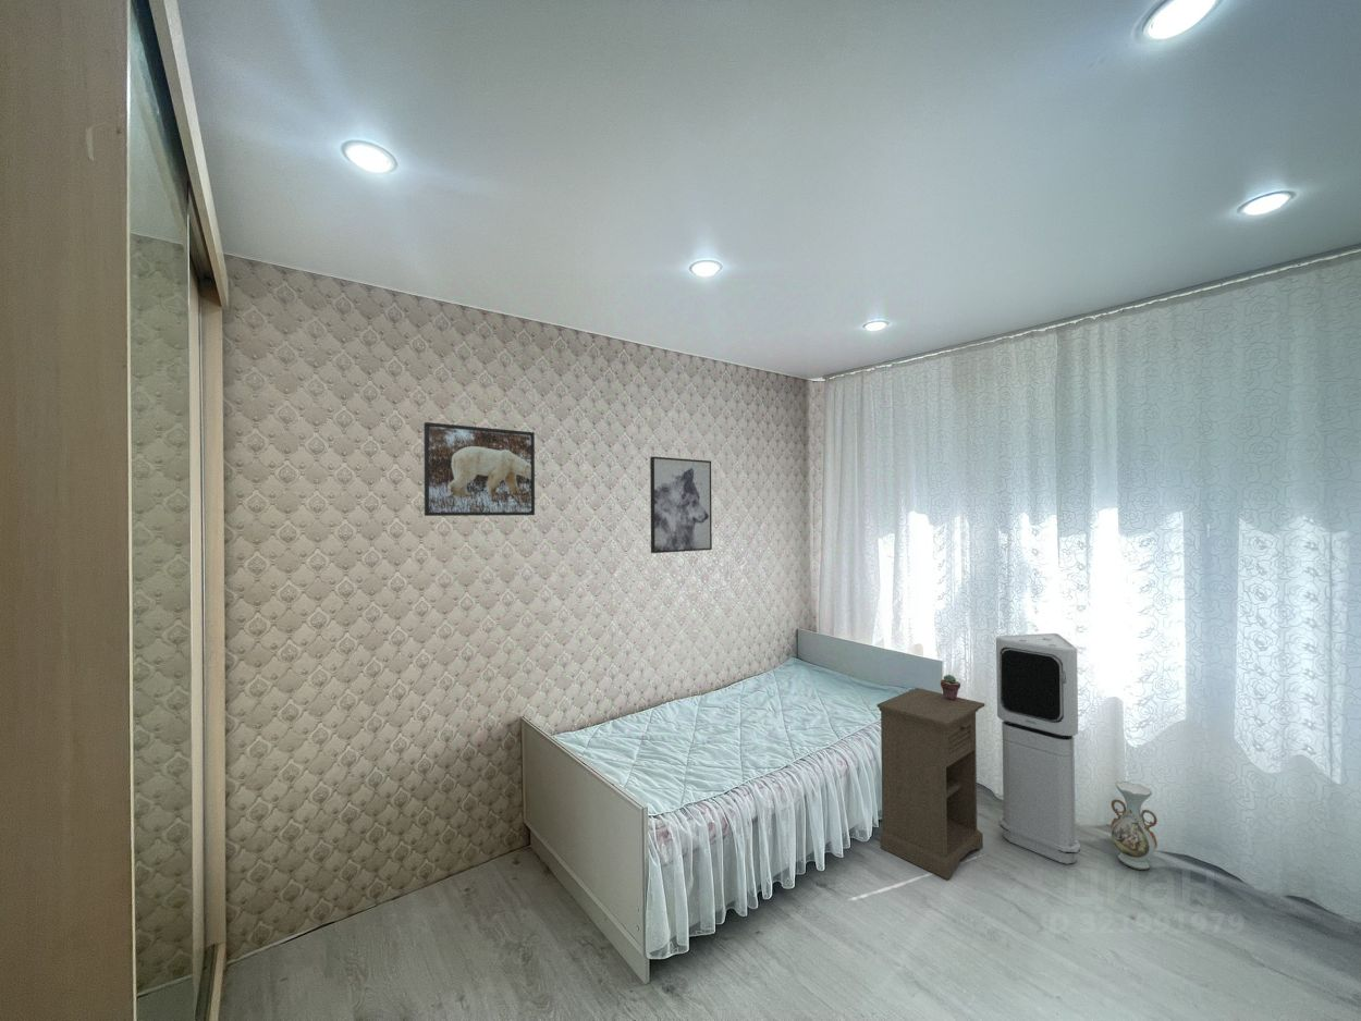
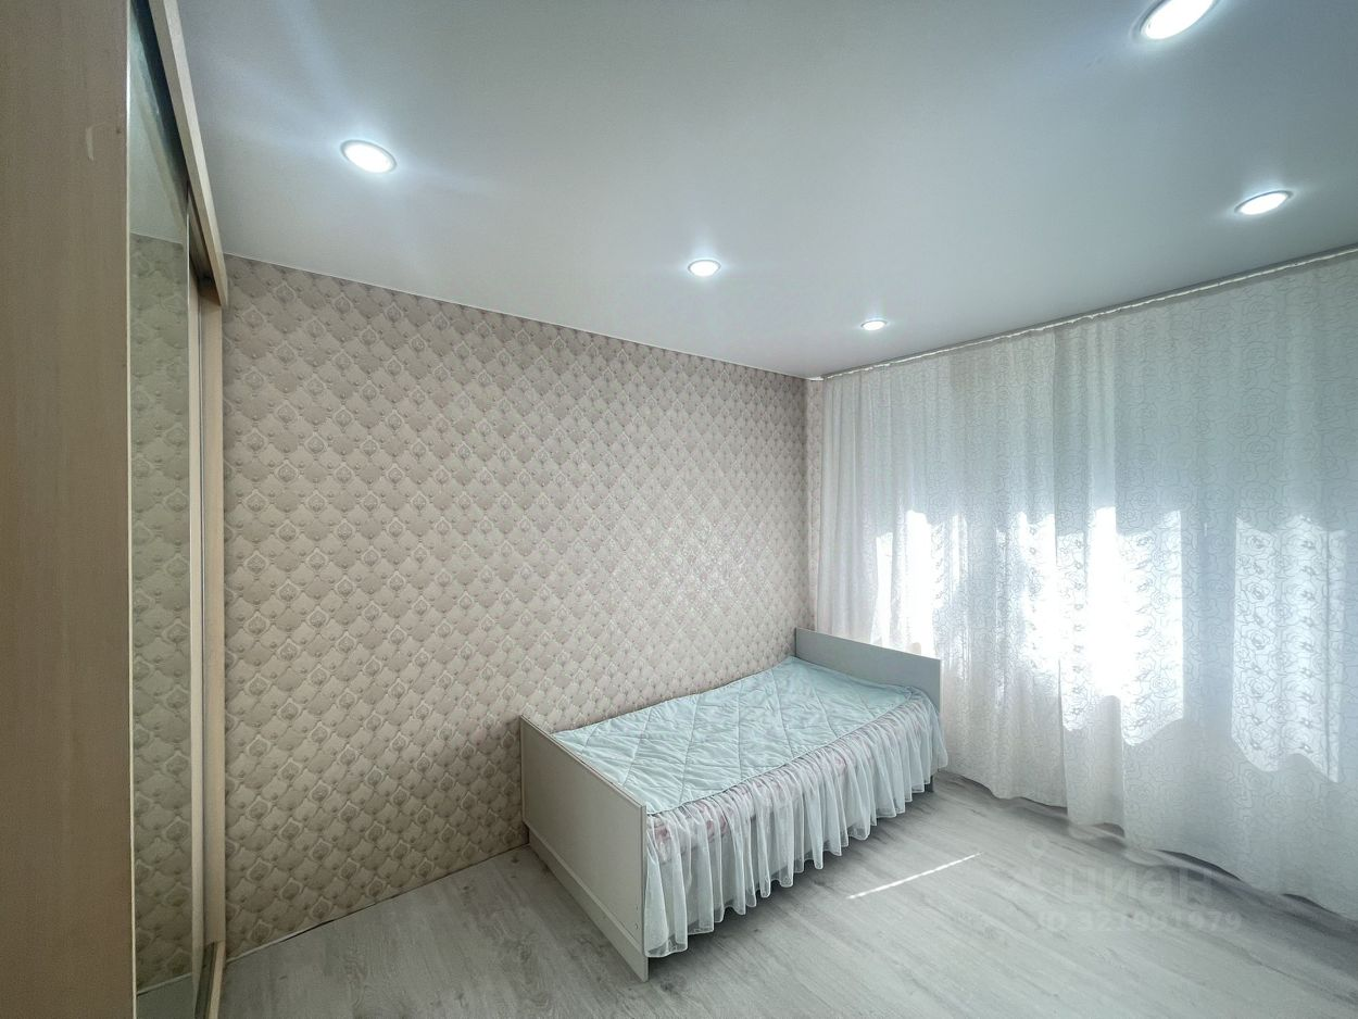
- nightstand [875,687,986,881]
- vase [1109,780,1158,871]
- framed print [422,421,536,517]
- air purifier [995,632,1081,865]
- wall art [649,456,713,554]
- potted succulent [940,674,961,701]
